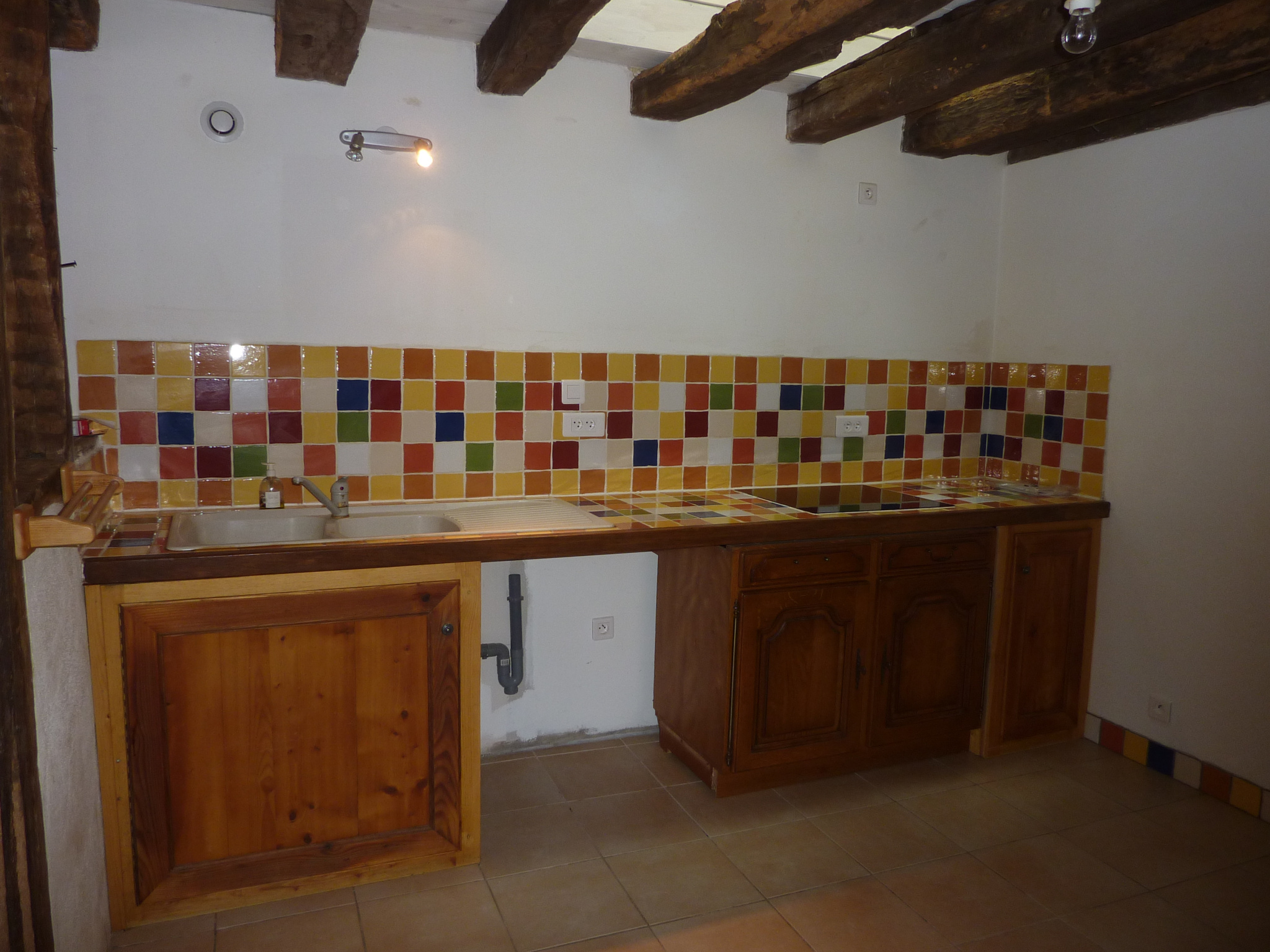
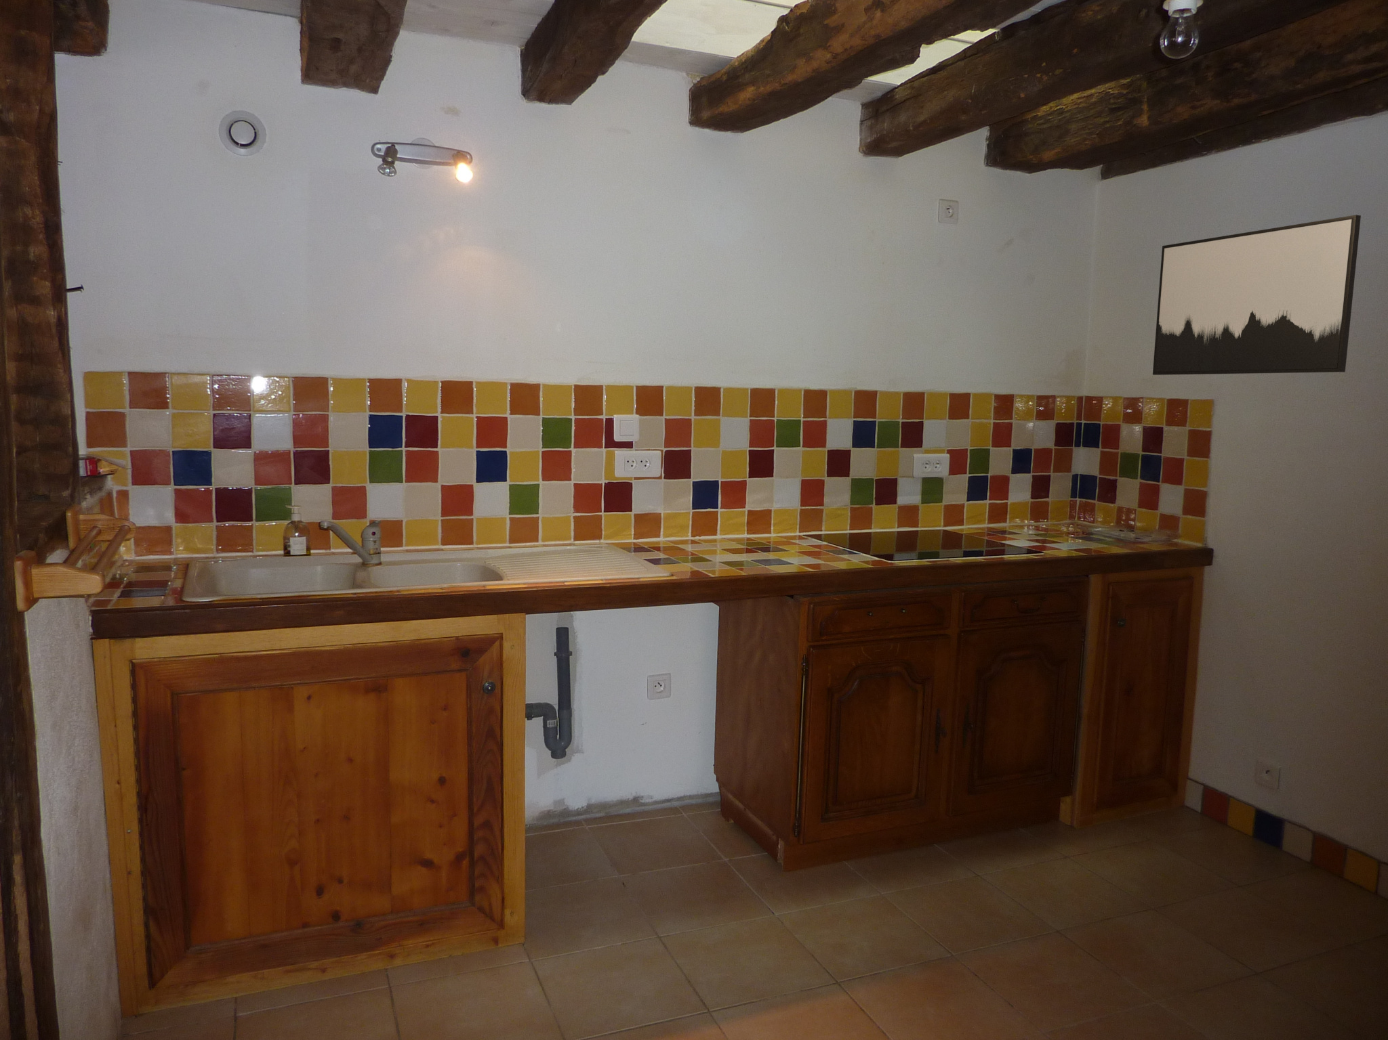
+ wall art [1152,214,1362,376]
